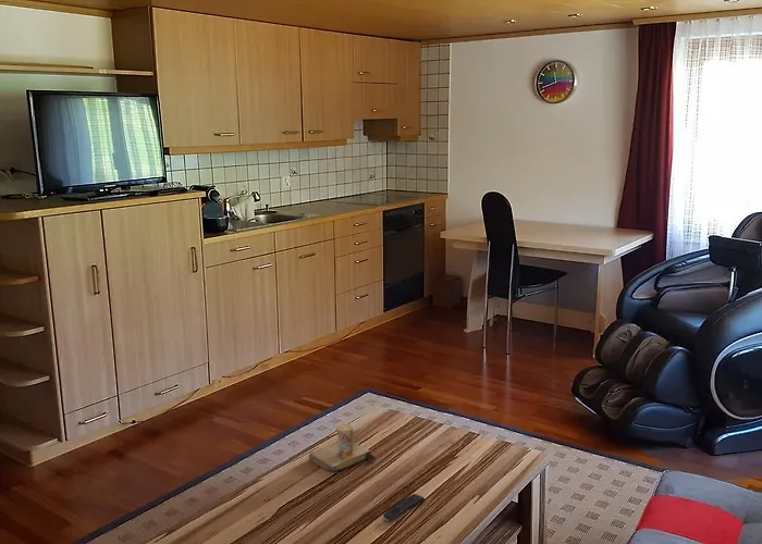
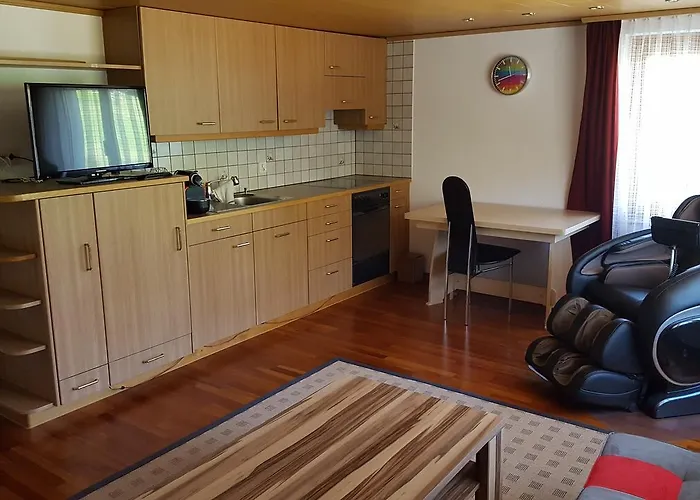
- cup [308,423,377,478]
- remote control [382,493,426,522]
